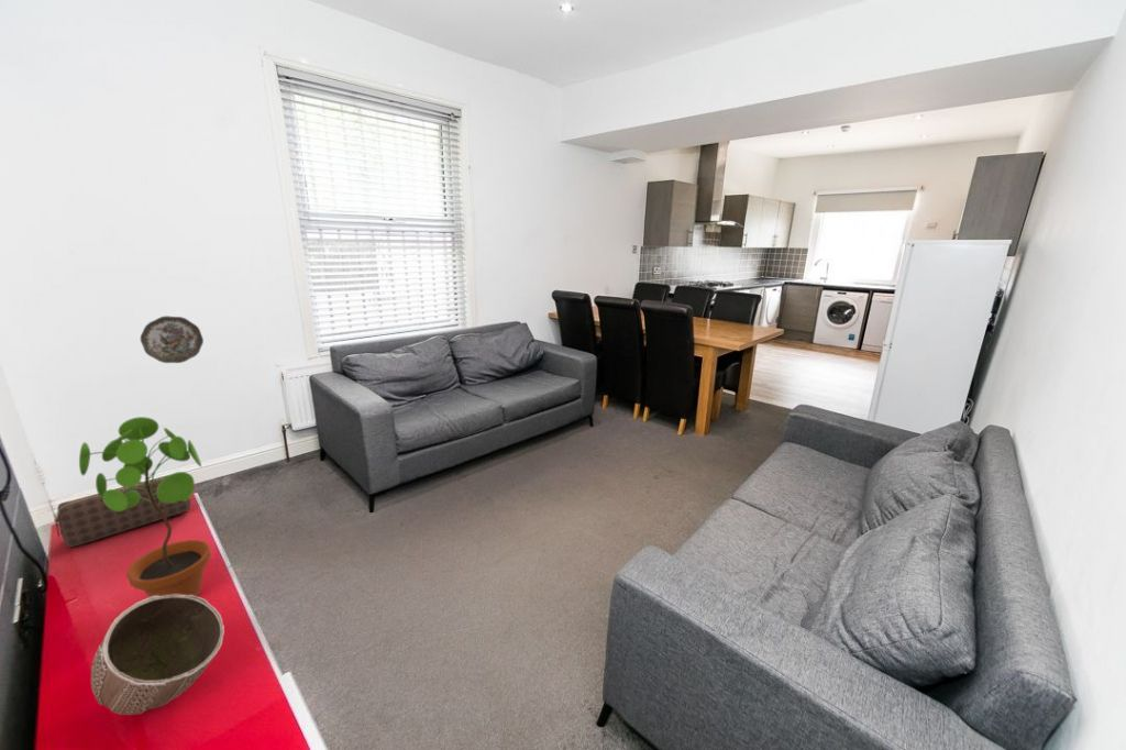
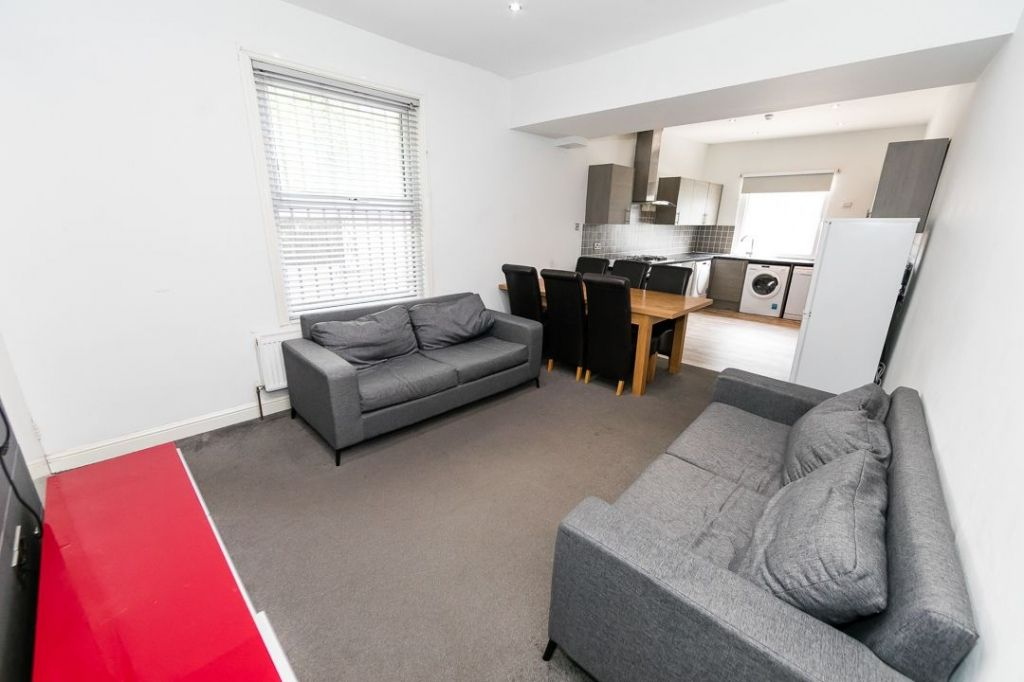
- decorative plate [140,315,205,364]
- speaker [53,474,192,549]
- decorative bowl [90,595,225,716]
- potted plant [78,416,211,598]
